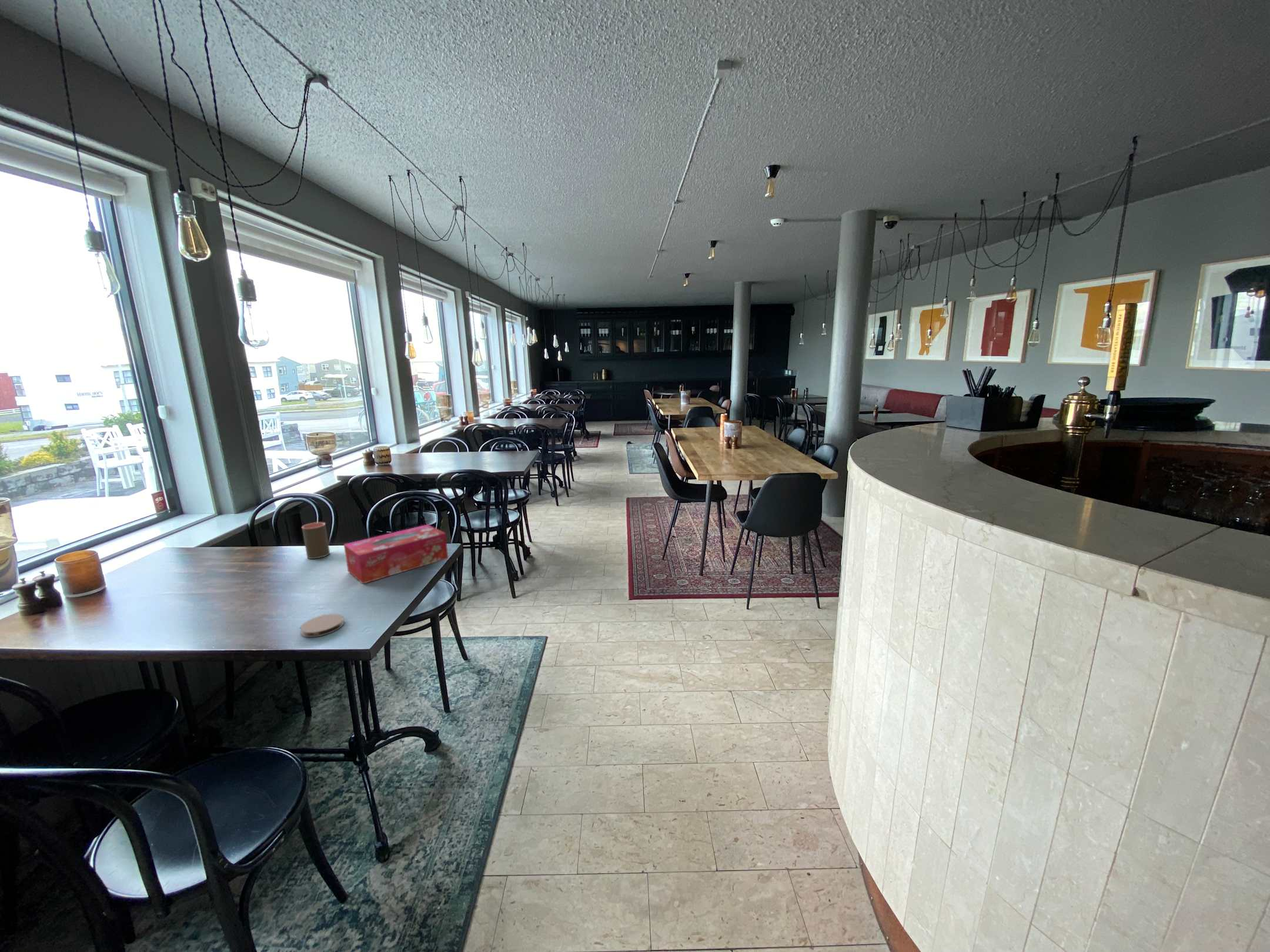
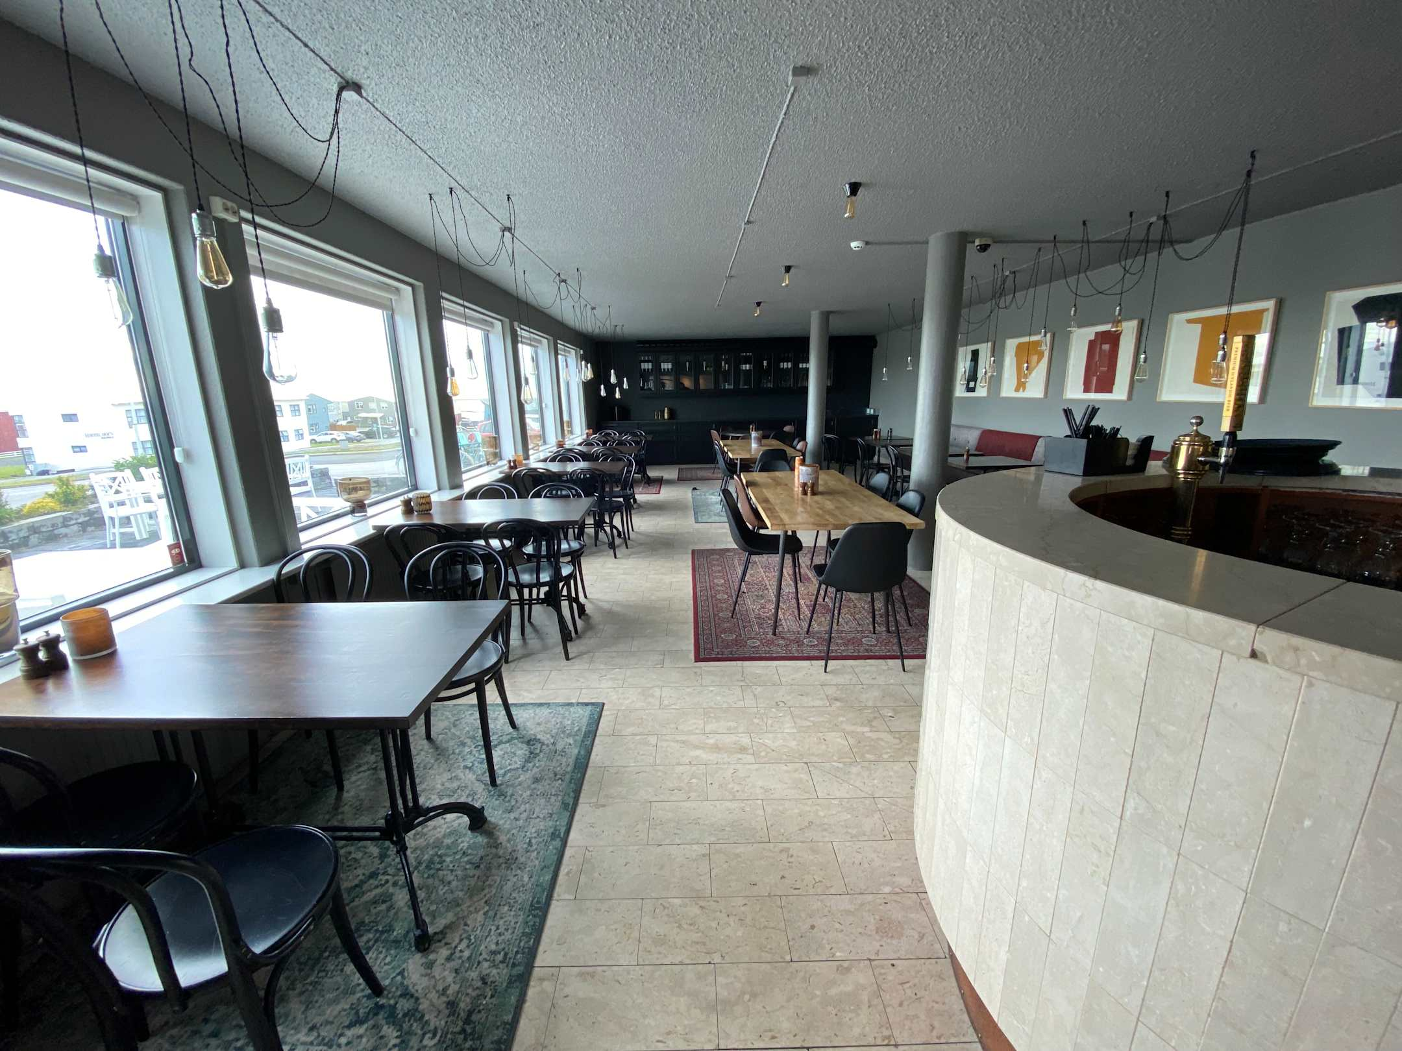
- cup [302,522,330,559]
- tissue box [343,524,449,584]
- coaster [299,613,345,638]
